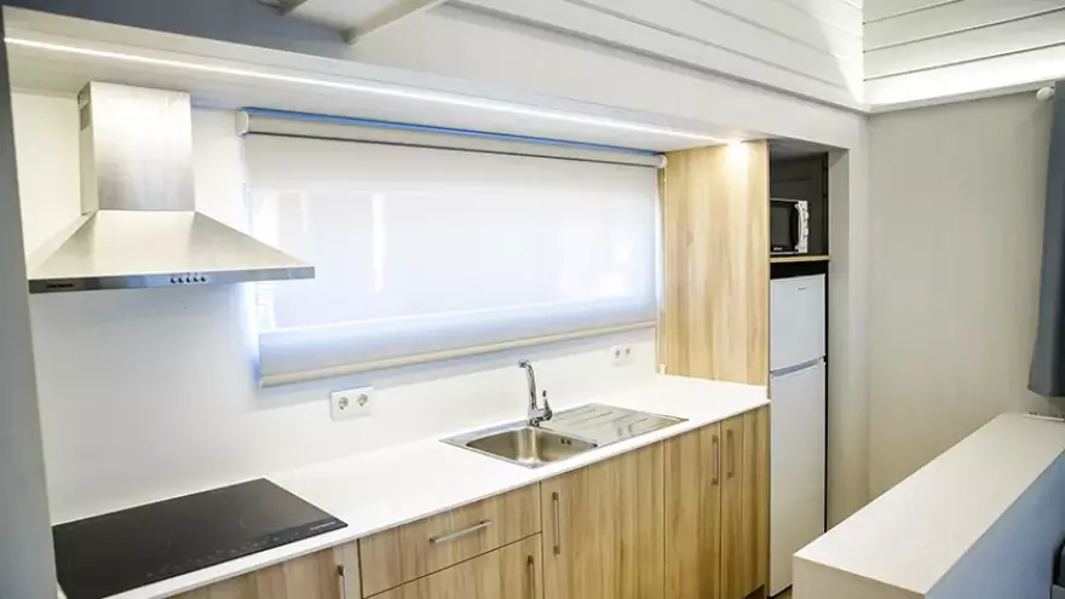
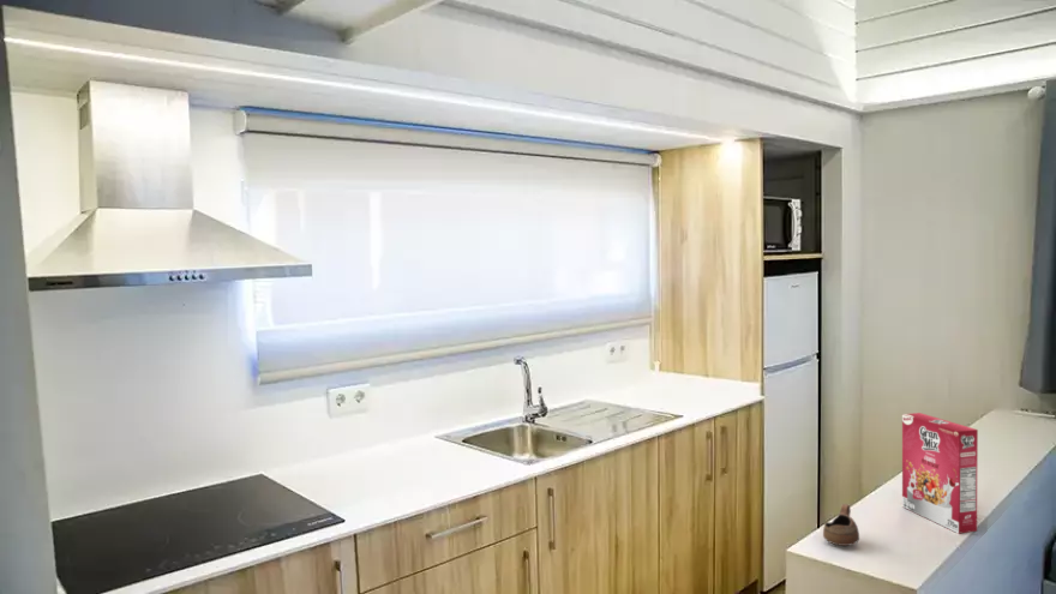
+ cereal box [901,412,979,535]
+ cup [822,503,860,547]
